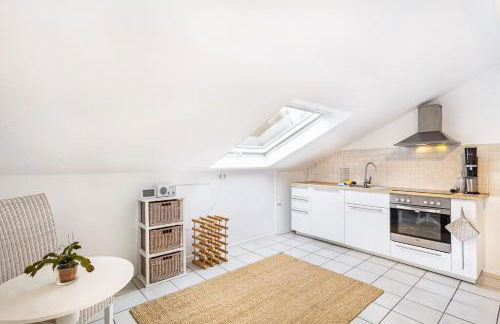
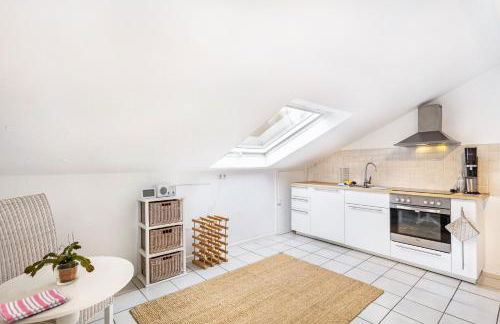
+ dish towel [0,288,70,324]
